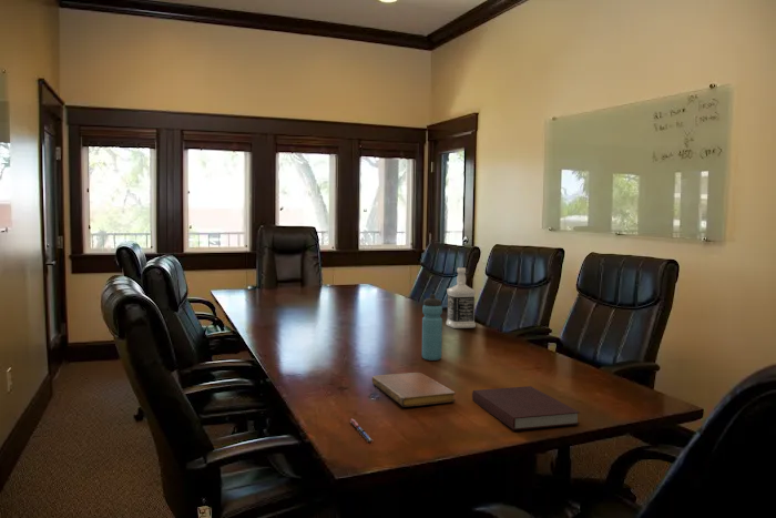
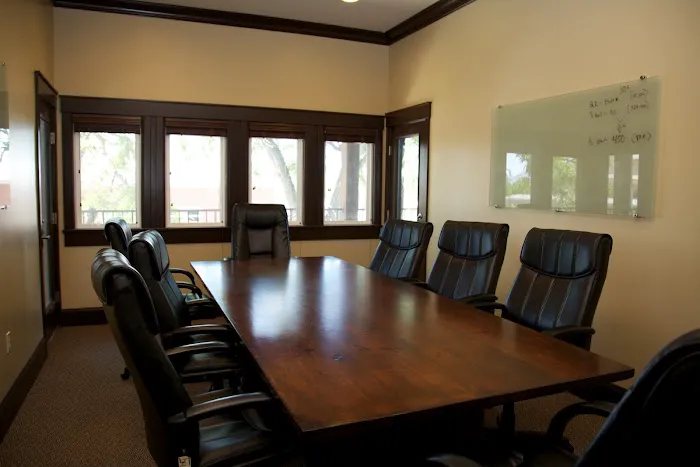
- pen [349,417,375,443]
- bottle [446,266,477,329]
- notebook [471,385,581,431]
- water bottle [421,293,443,362]
- notebook [371,372,457,408]
